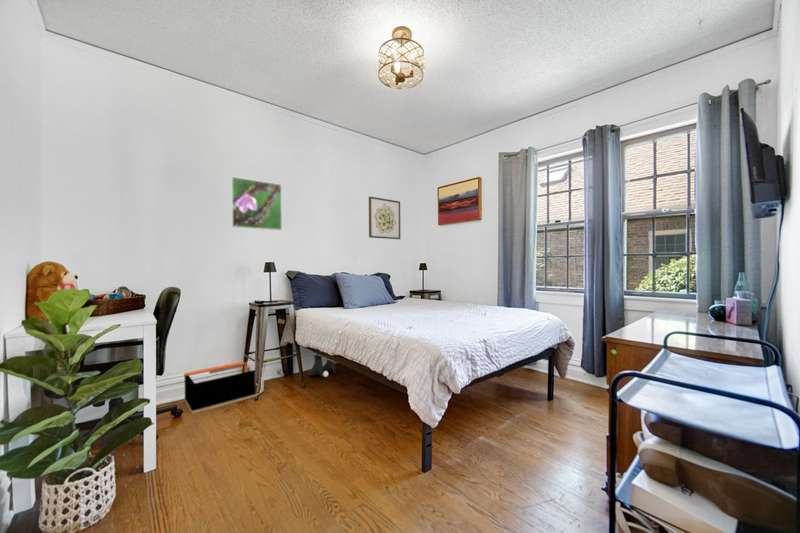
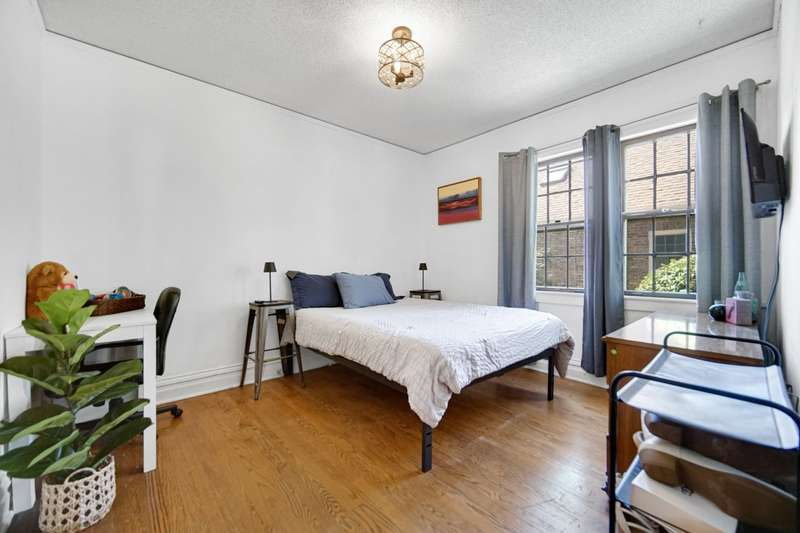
- boots [307,354,337,378]
- wall art [368,196,401,240]
- storage bin [183,361,265,414]
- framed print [230,176,283,231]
